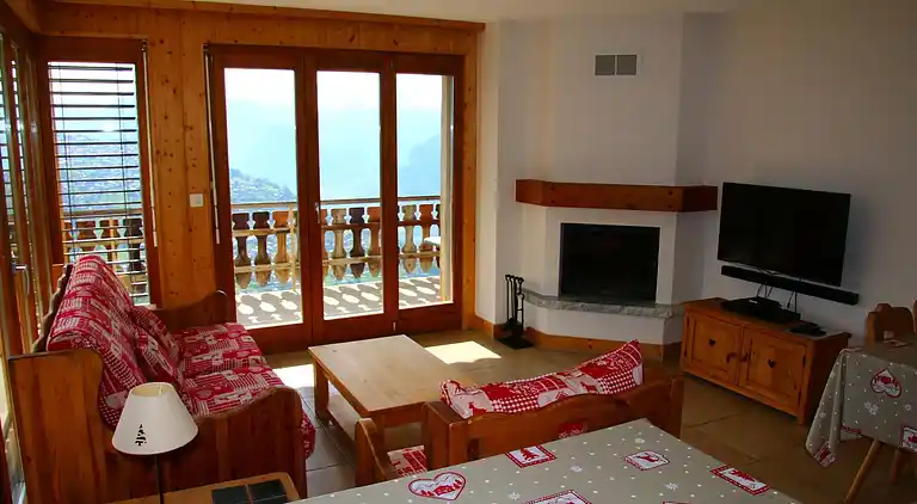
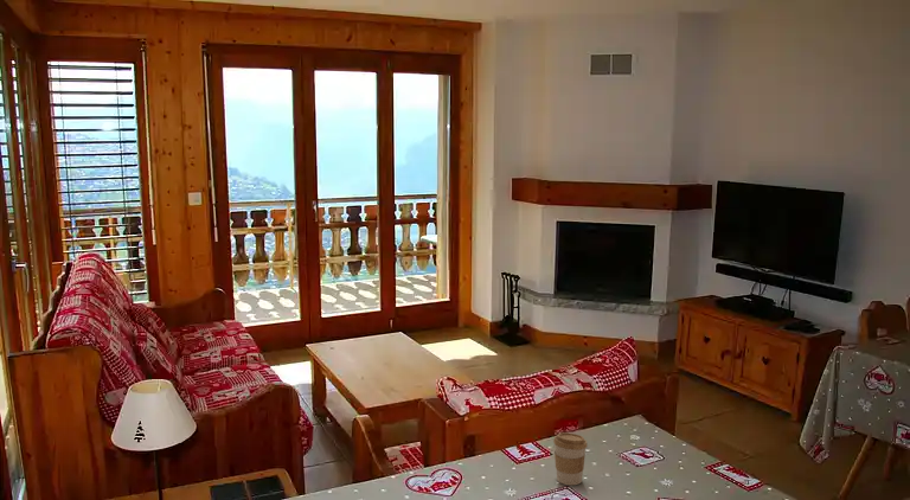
+ coffee cup [552,431,588,486]
